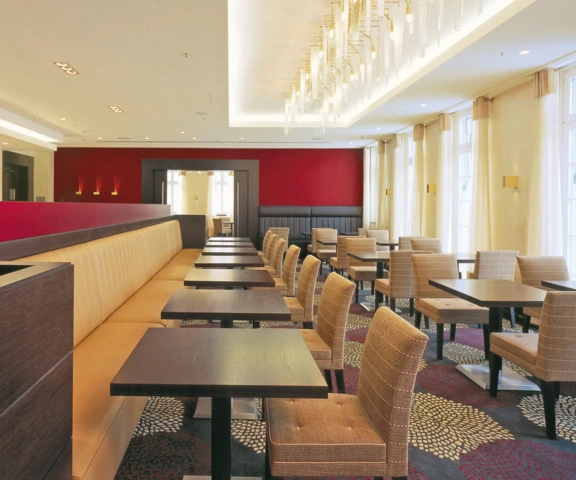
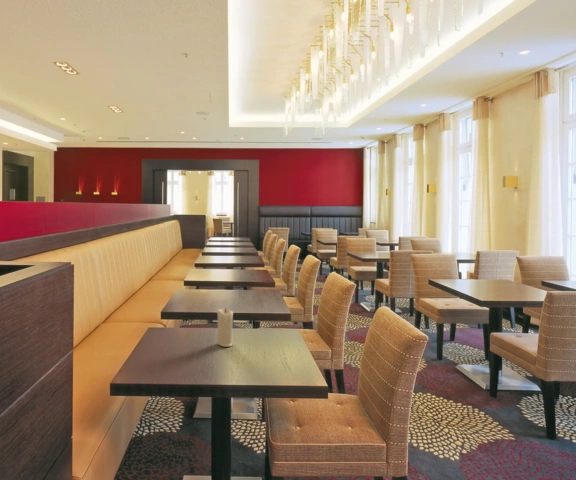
+ candle [216,308,234,348]
